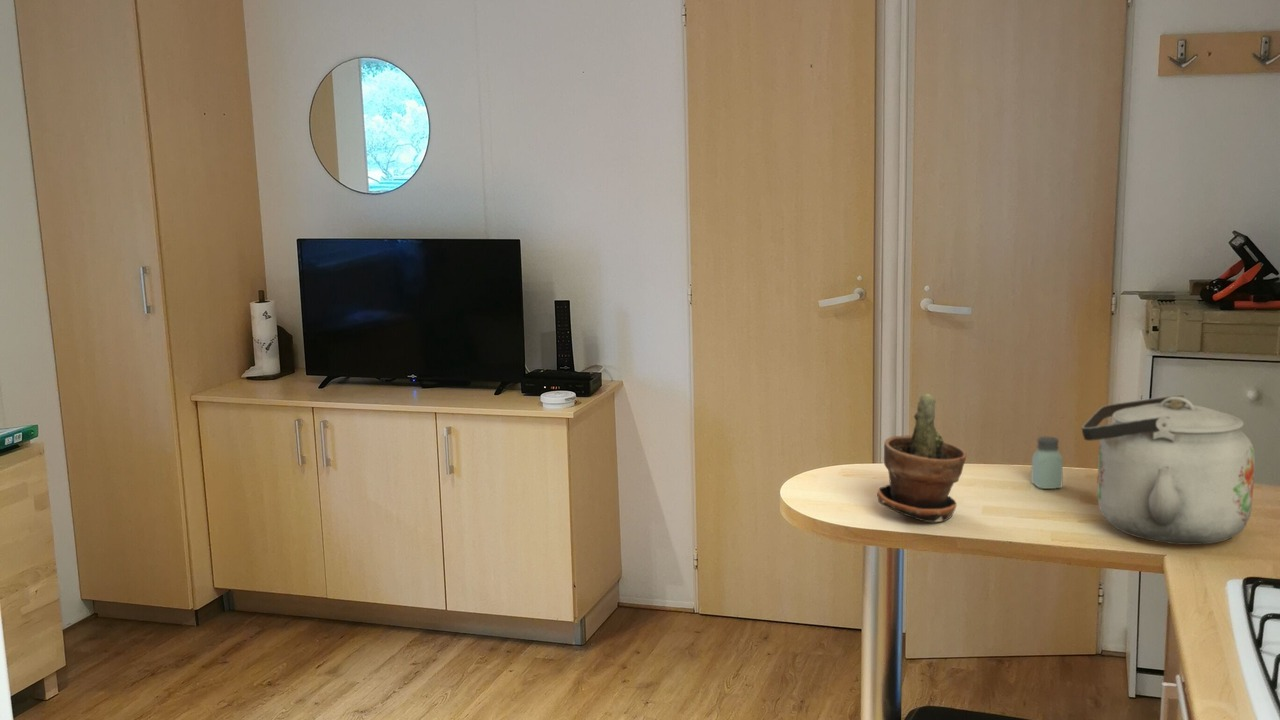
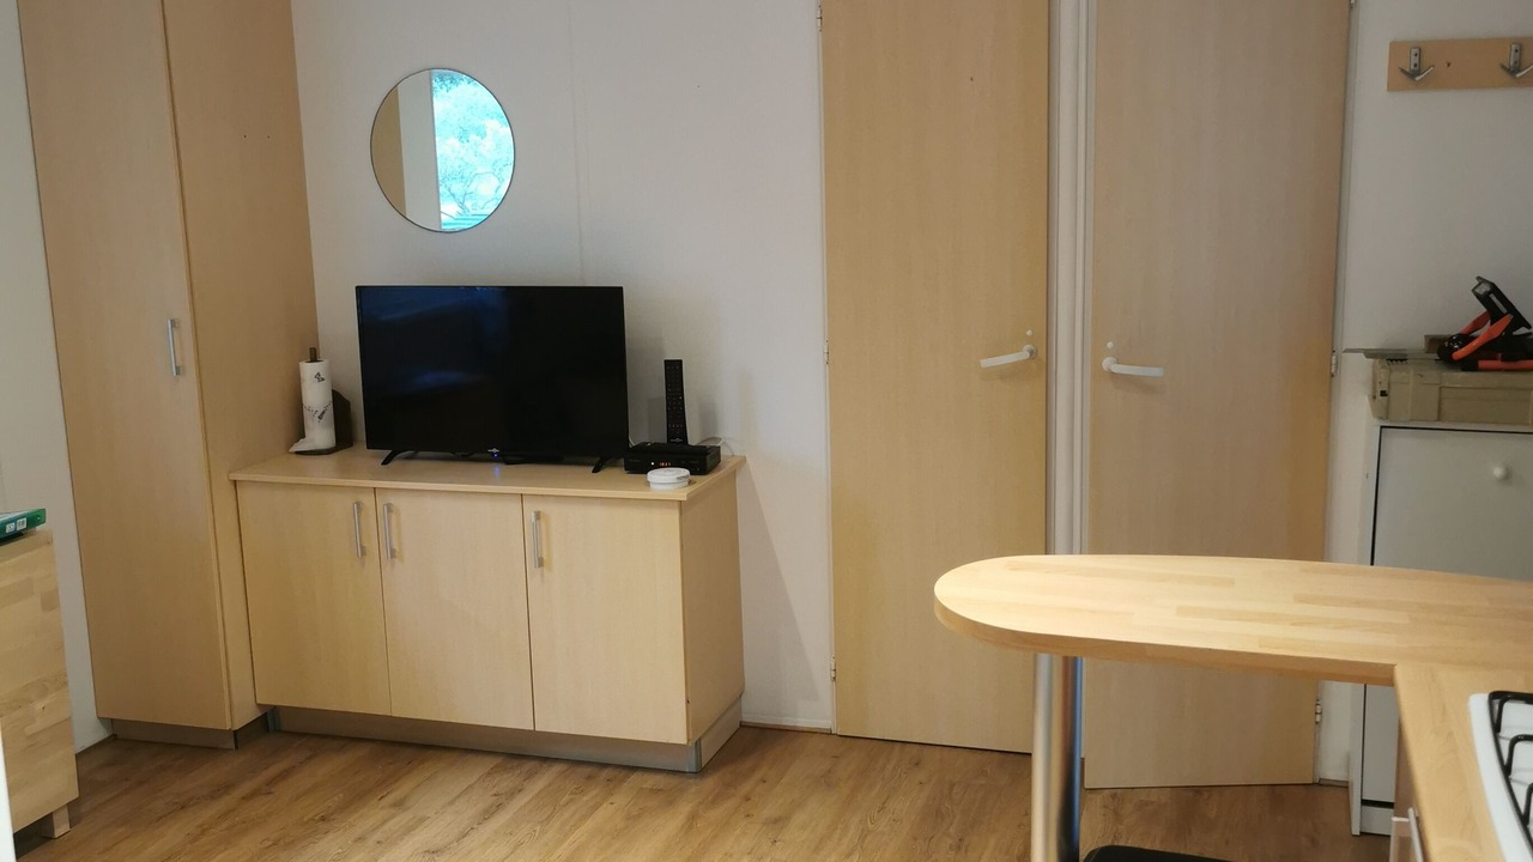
- potted plant [876,393,967,523]
- kettle [1081,394,1256,546]
- saltshaker [1030,436,1064,490]
